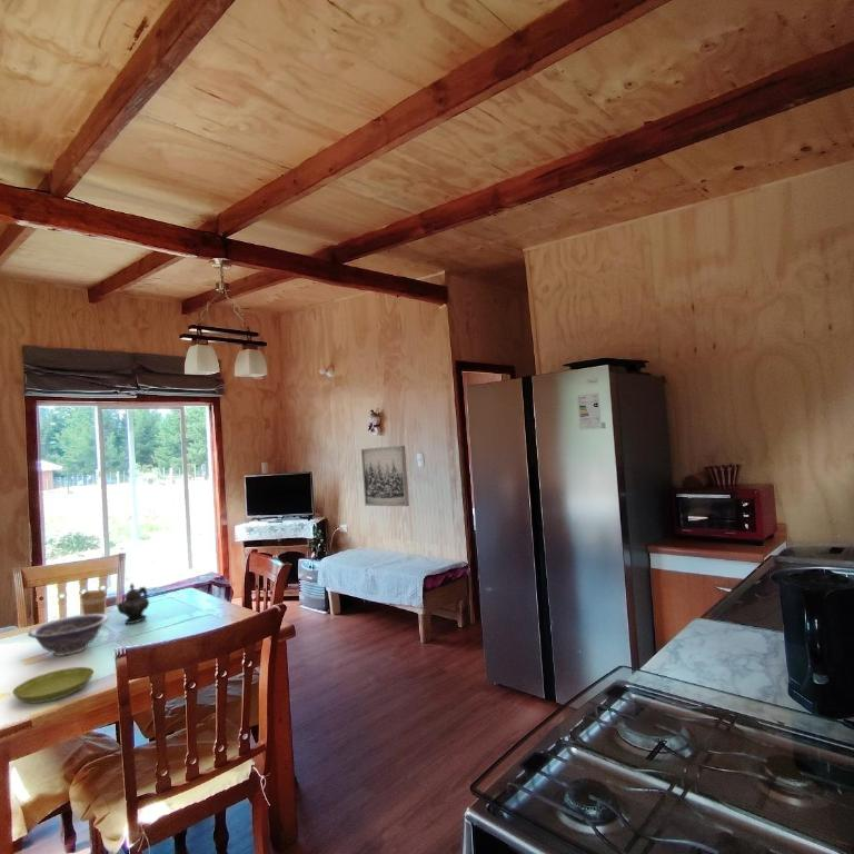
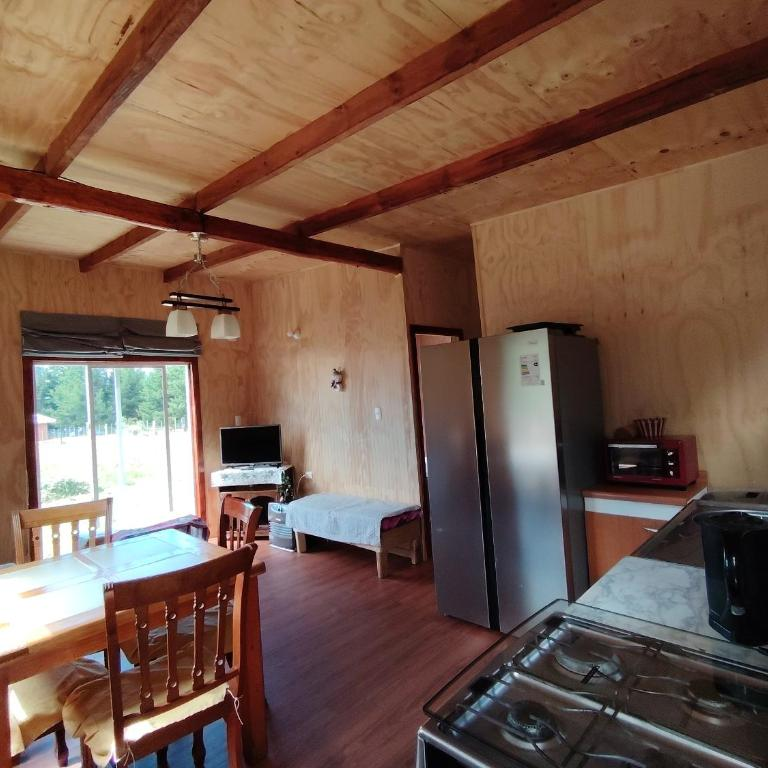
- coffee cup [80,589,107,615]
- wall art [360,445,410,507]
- teapot [115,583,150,625]
- saucer [11,666,95,704]
- decorative bowl [27,614,109,657]
